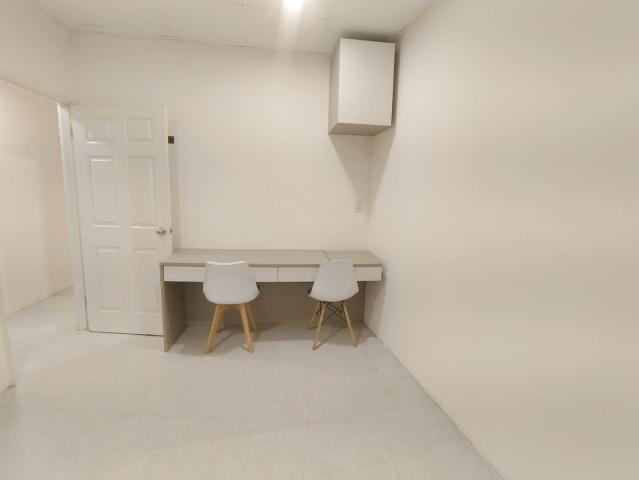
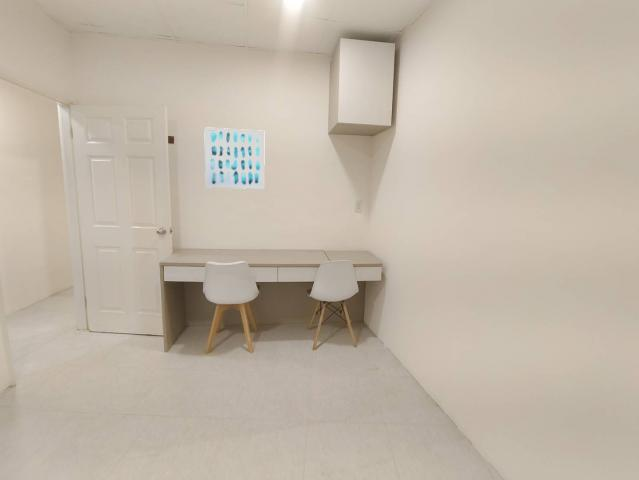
+ wall art [203,126,266,190]
